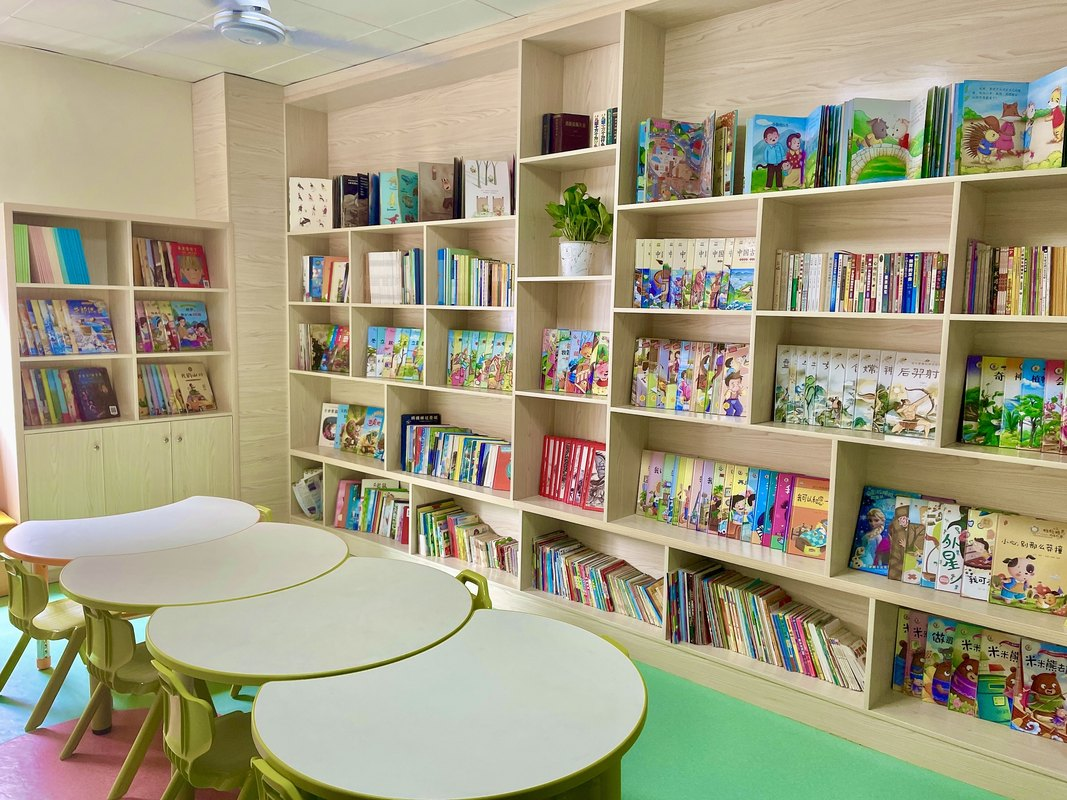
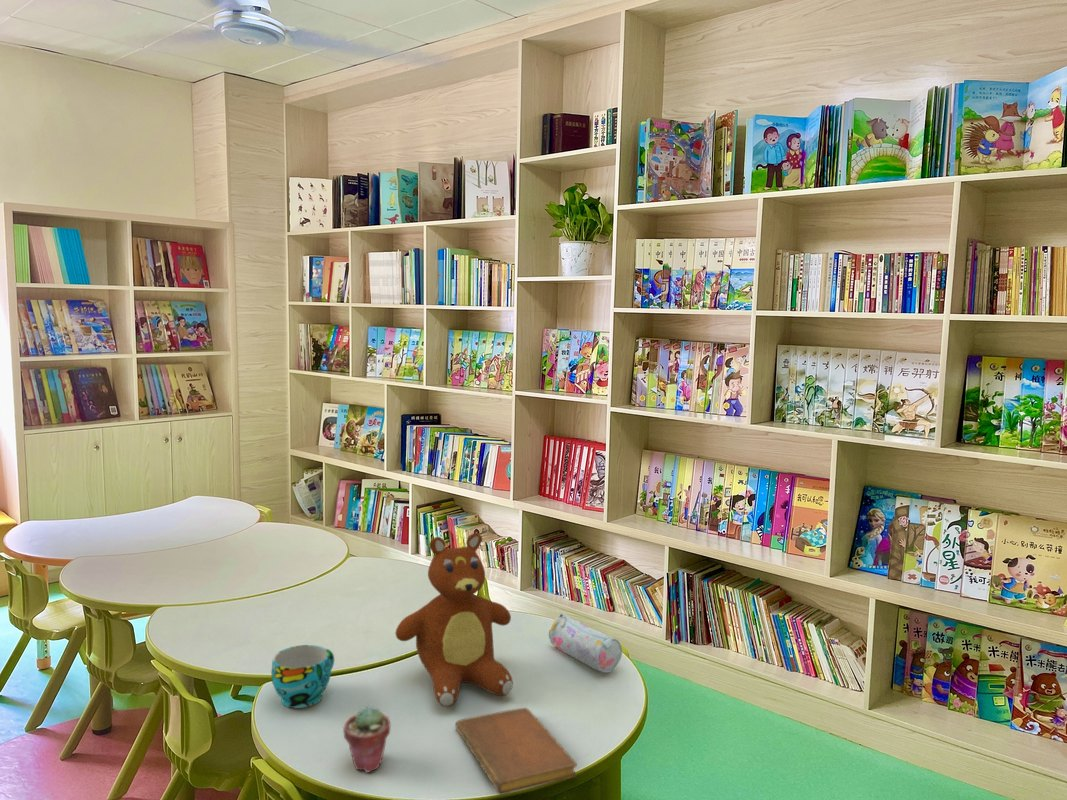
+ pencil case [548,613,623,674]
+ notebook [455,707,578,796]
+ potted succulent [342,705,391,773]
+ teddy bear [395,532,514,708]
+ cup [270,644,335,709]
